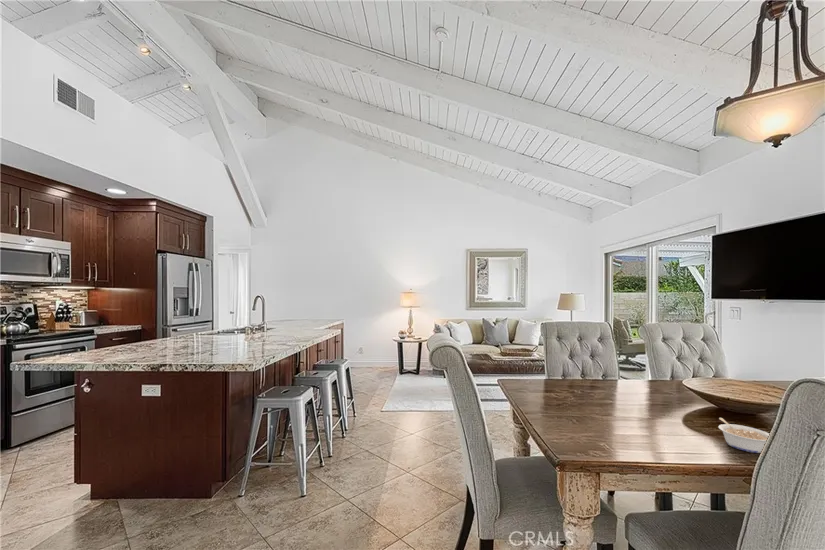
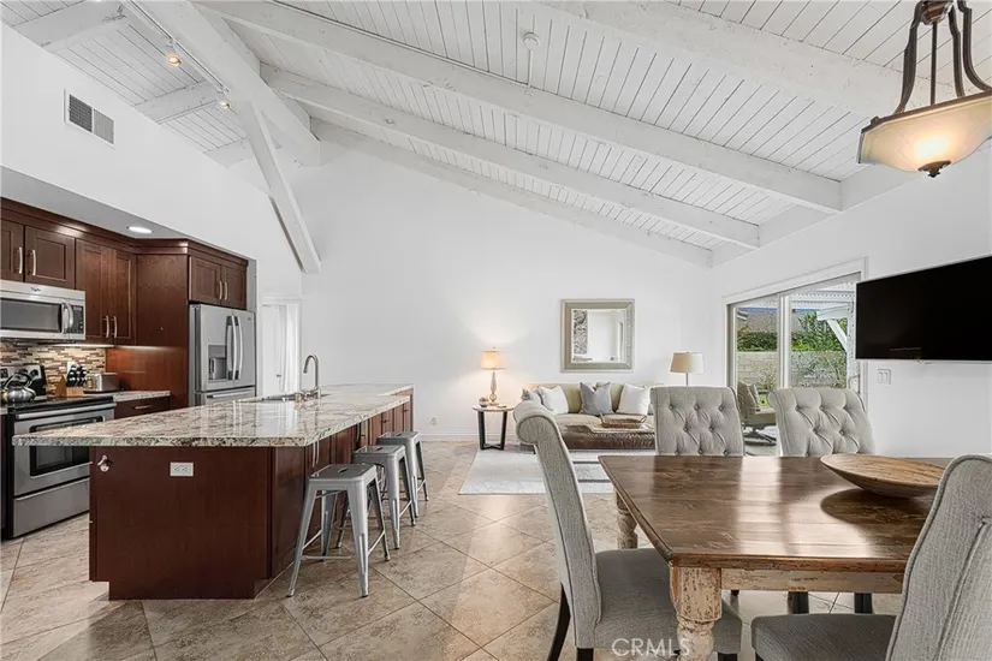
- legume [718,417,770,454]
